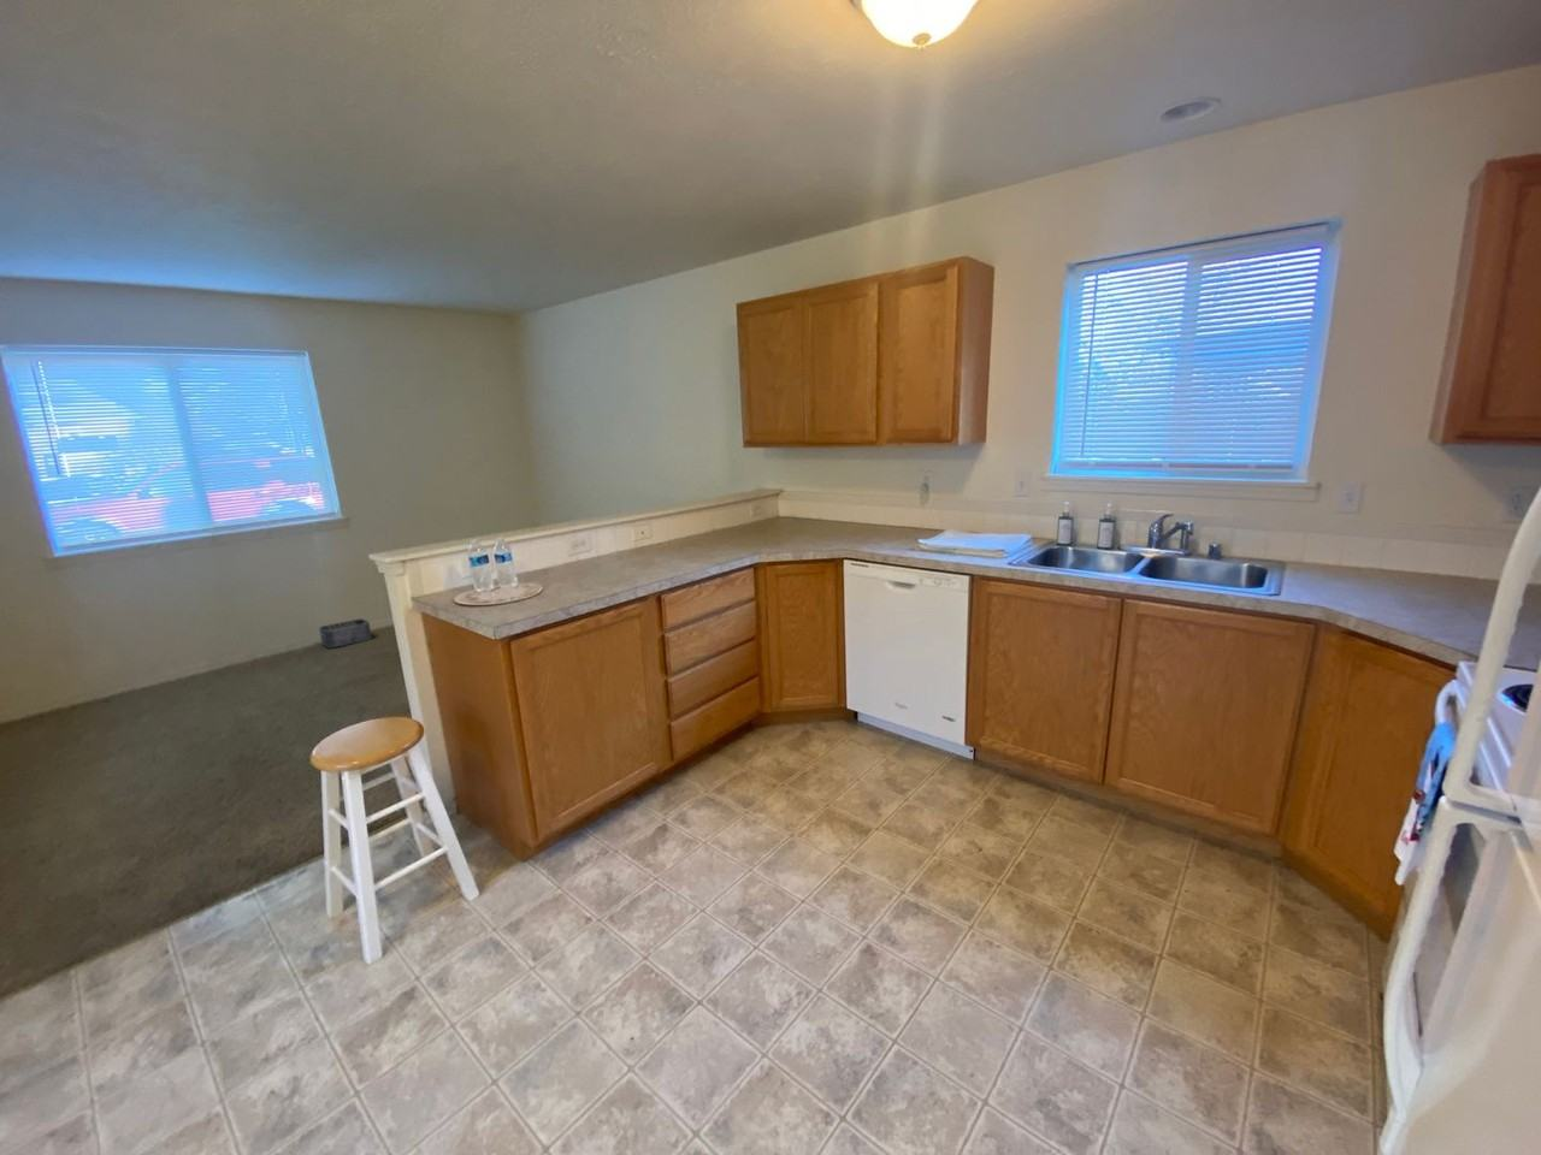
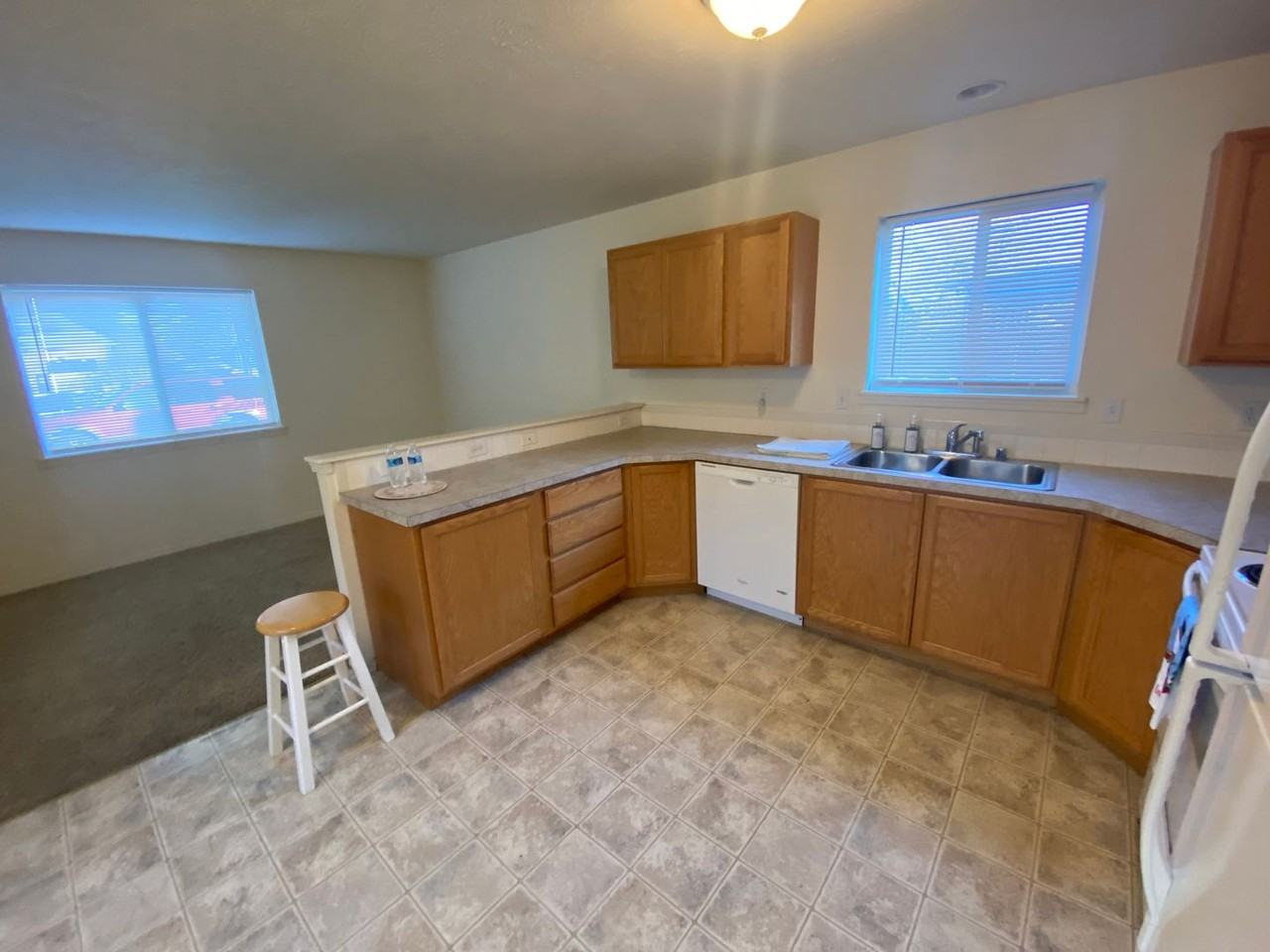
- storage bin [318,618,374,649]
